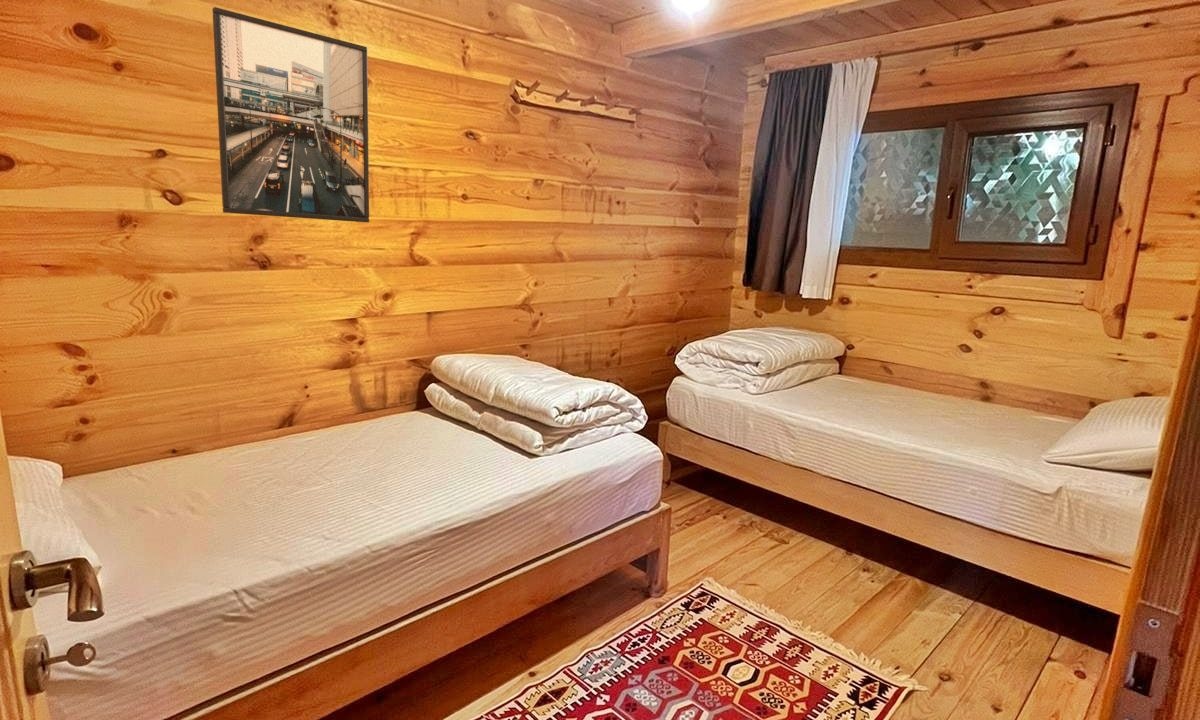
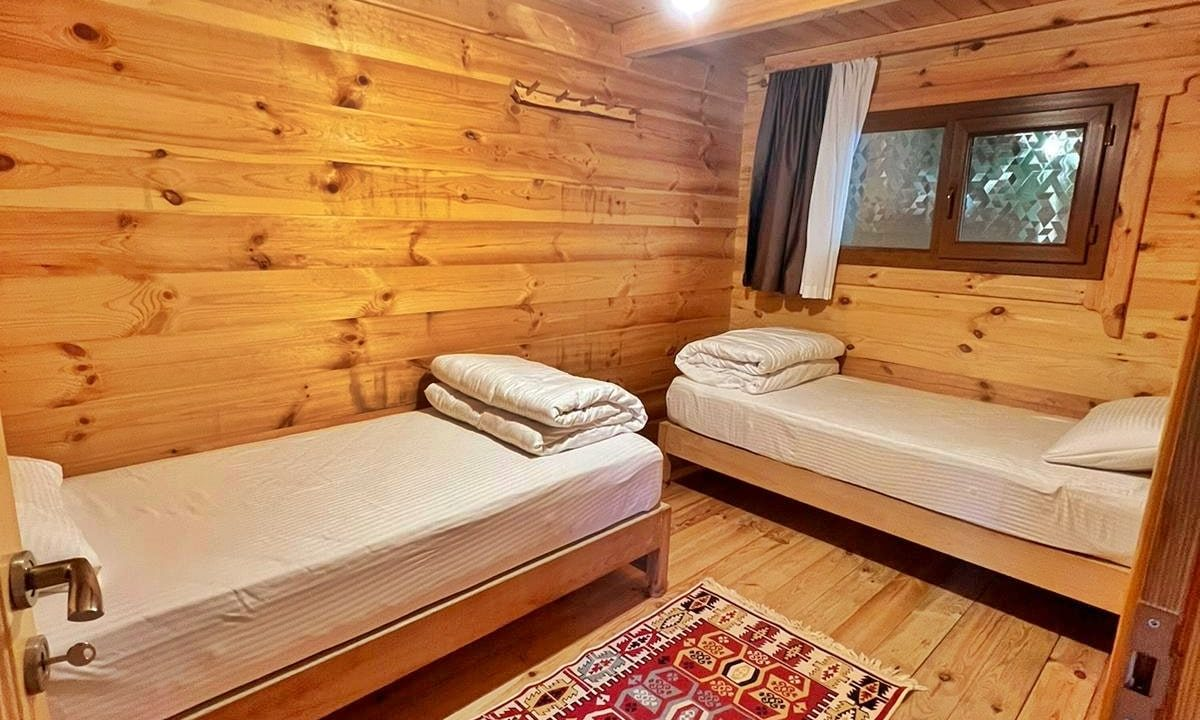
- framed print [211,6,370,223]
